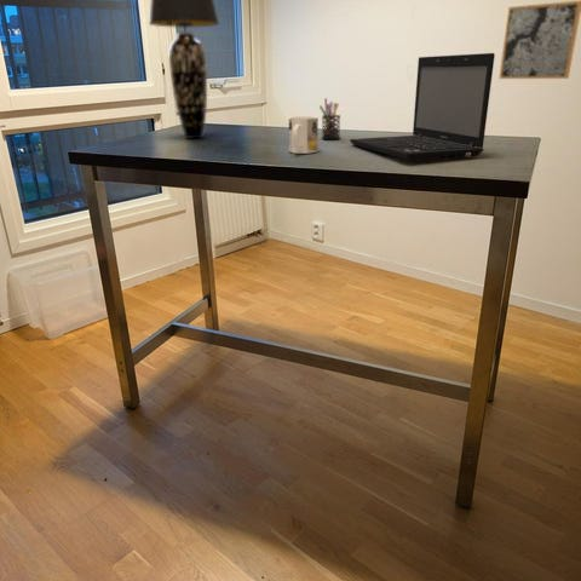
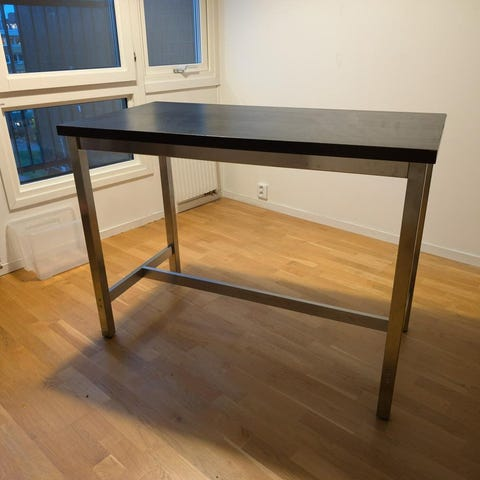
- pen holder [318,97,341,140]
- table lamp [148,0,220,140]
- laptop [349,52,496,162]
- wall art [497,0,581,80]
- mug [288,115,320,155]
